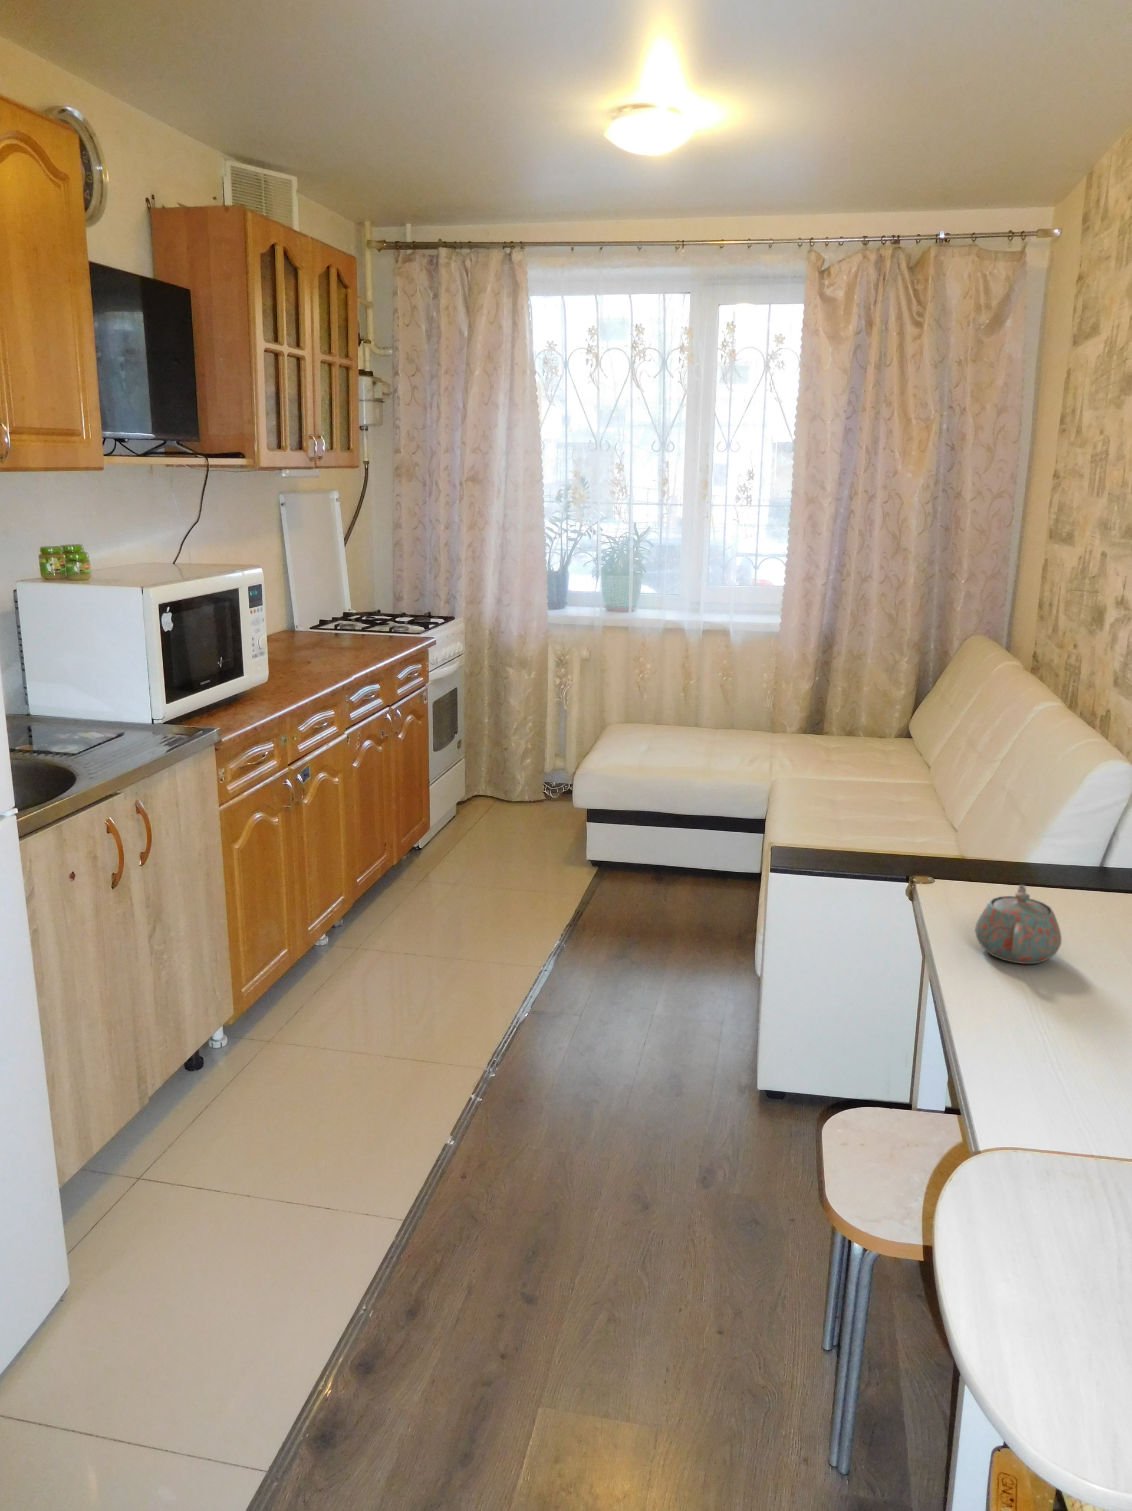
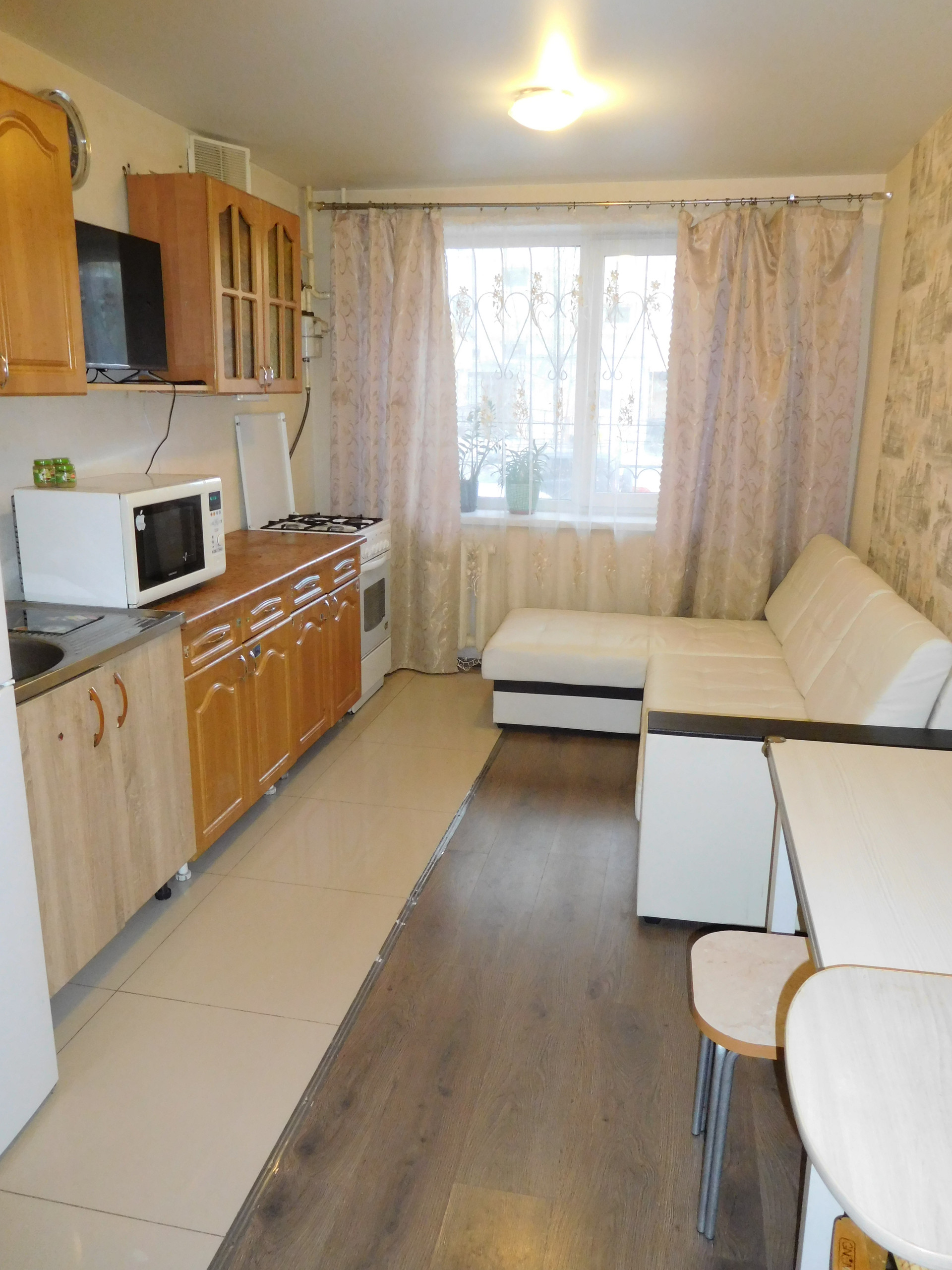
- teapot [974,884,1062,965]
